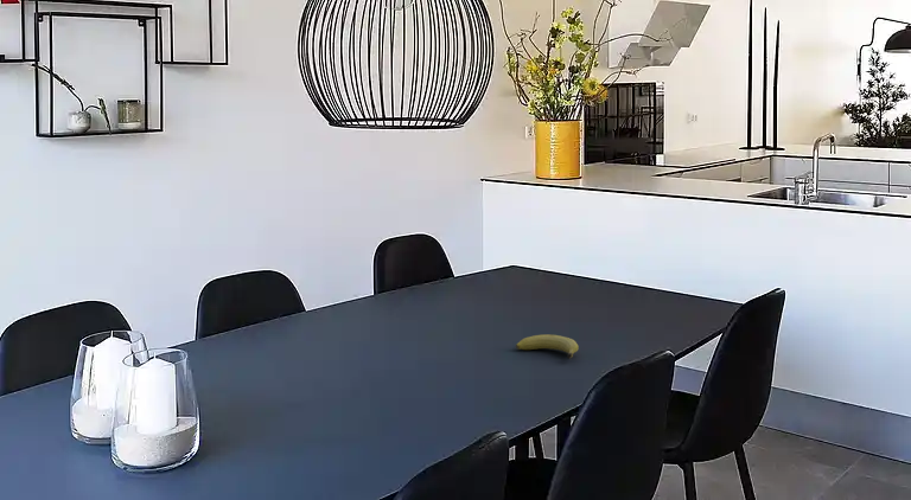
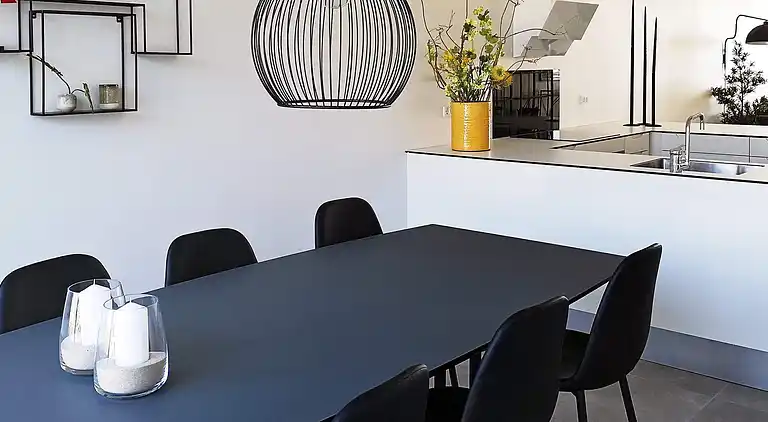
- fruit [515,333,580,360]
